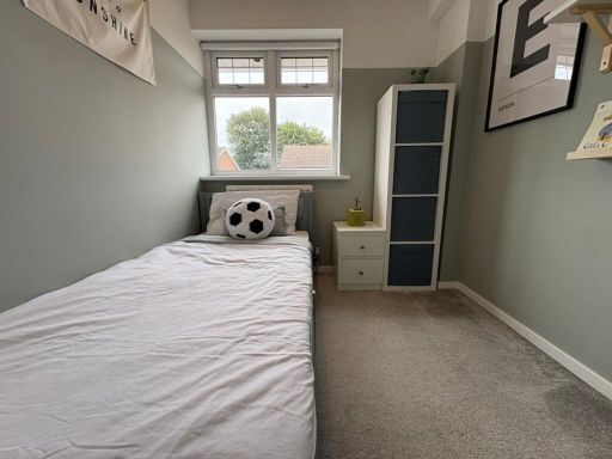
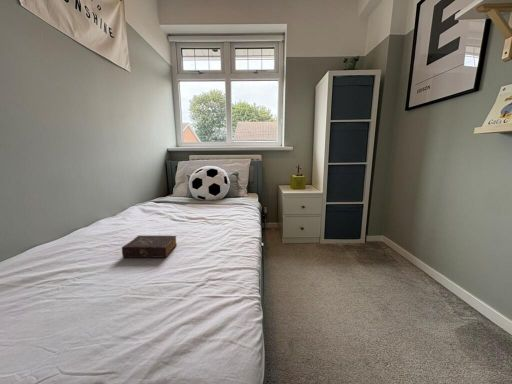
+ book [121,235,178,259]
